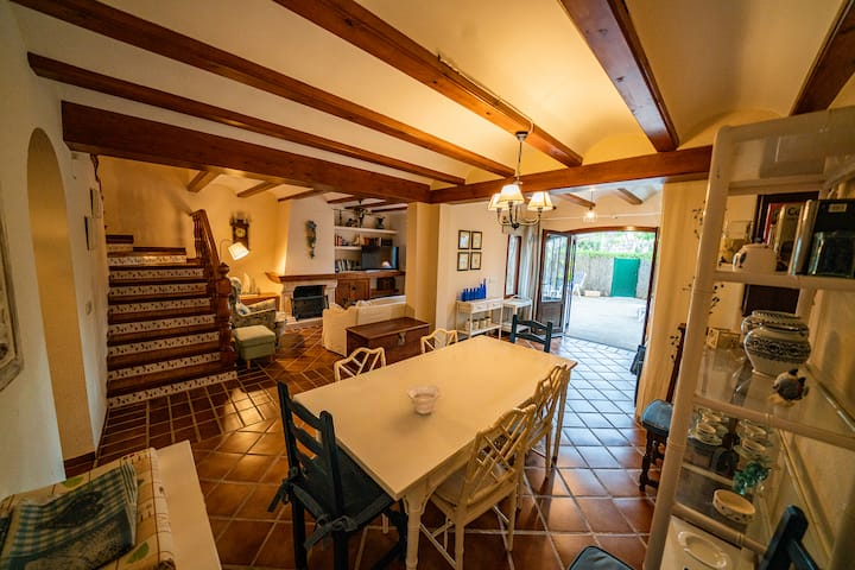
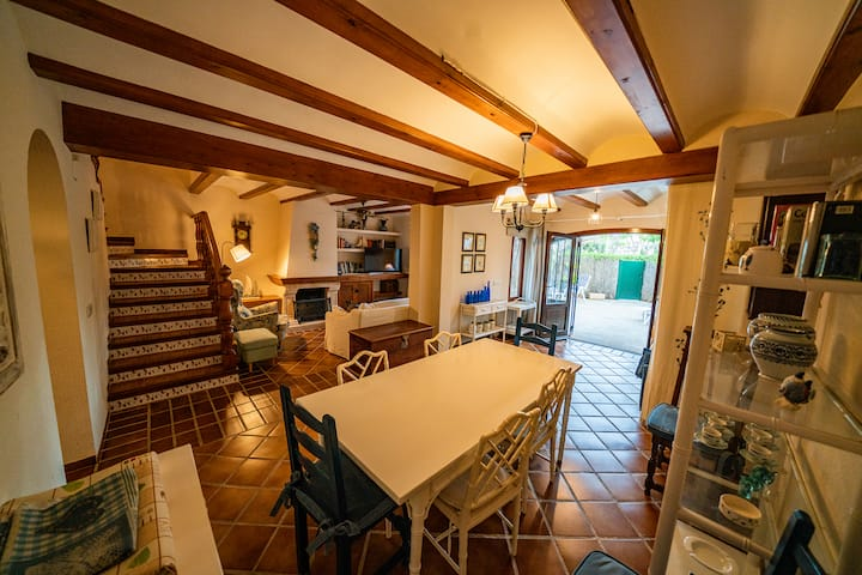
- bowl [406,382,442,416]
